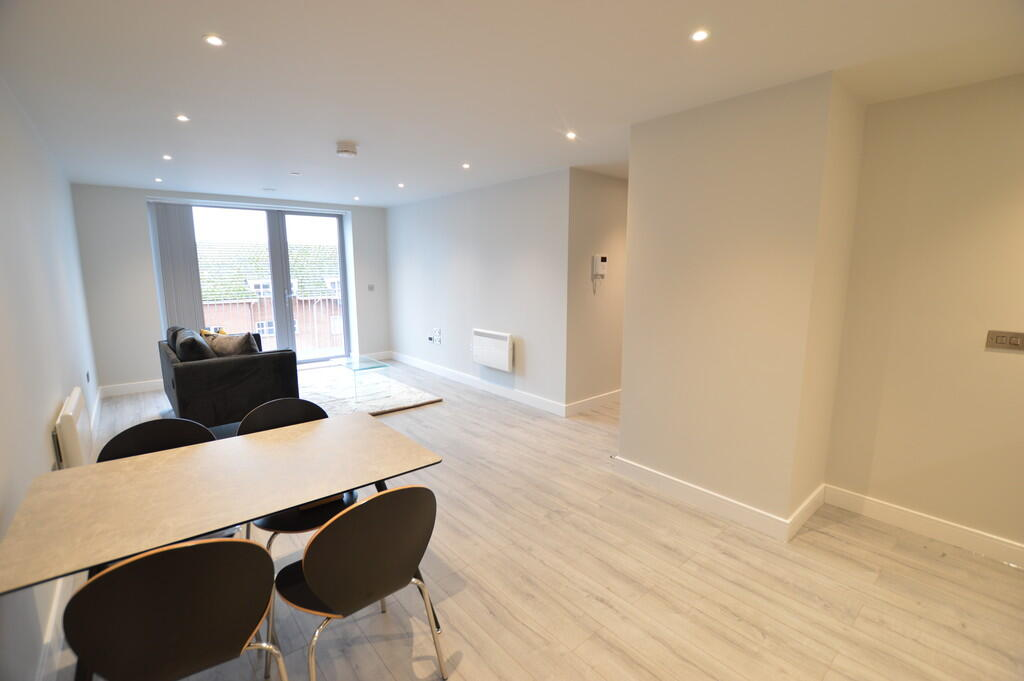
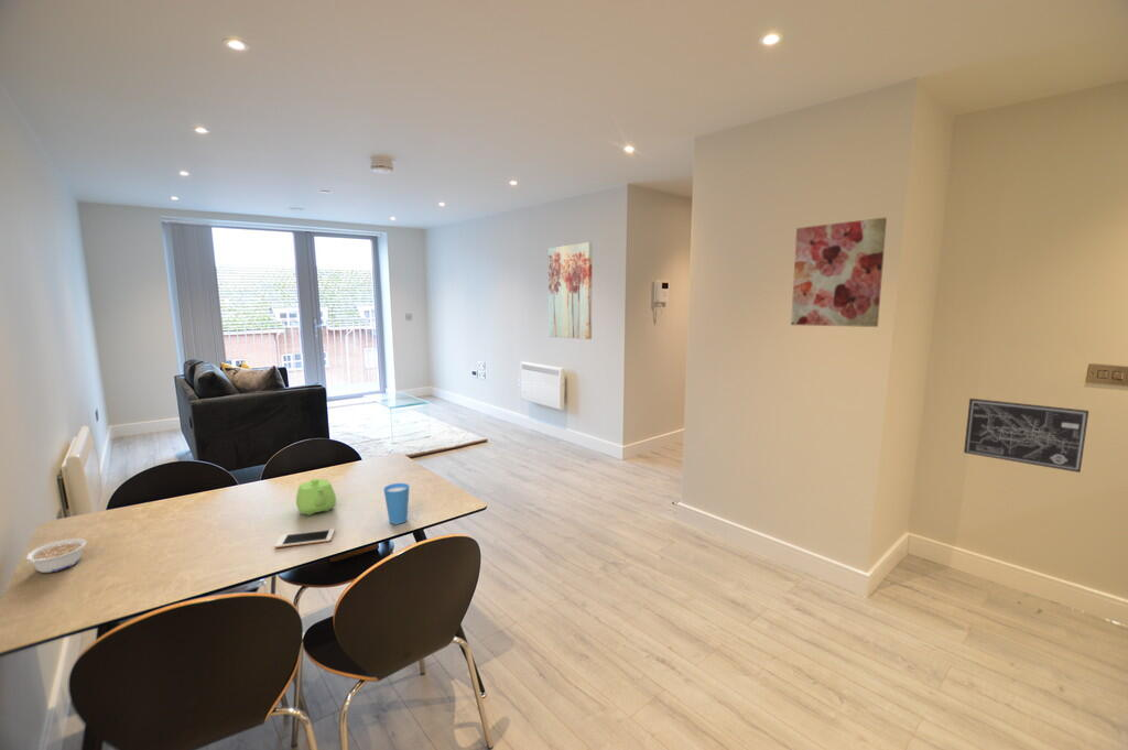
+ legume [24,537,87,574]
+ wall art [790,217,888,328]
+ cup [382,482,411,525]
+ teapot [295,478,337,517]
+ cell phone [273,529,336,548]
+ wall art [547,241,593,340]
+ wall art [963,398,1089,474]
